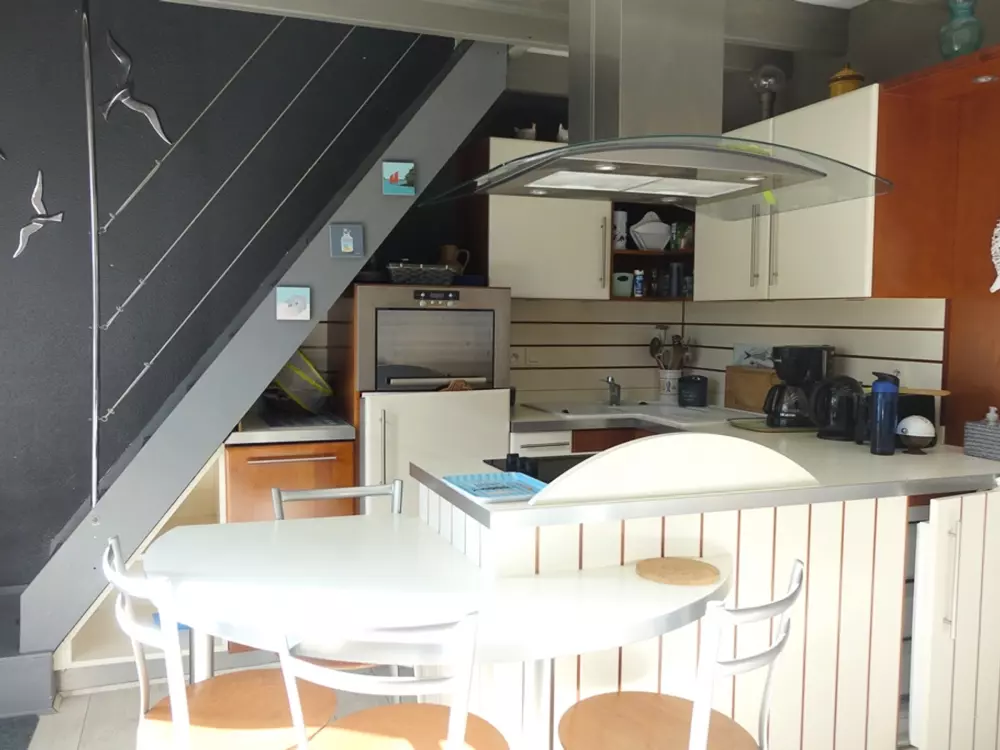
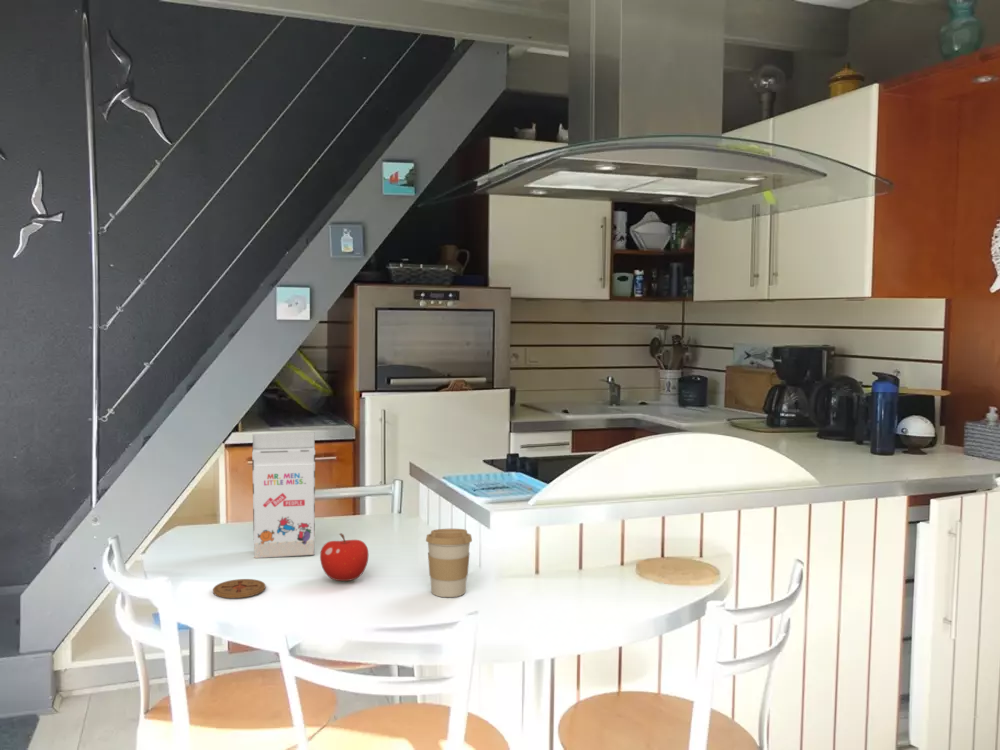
+ coffee cup [425,528,473,598]
+ fruit [319,532,369,582]
+ coaster [212,578,267,599]
+ gift box [251,431,316,559]
